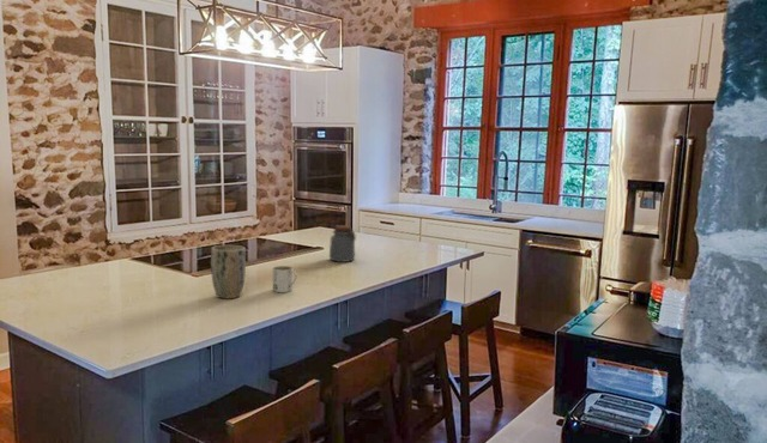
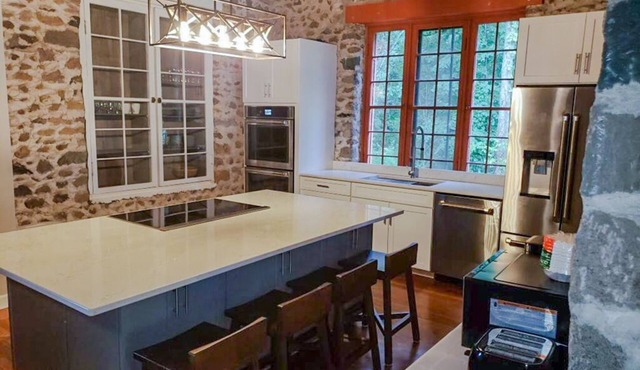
- plant pot [210,244,247,299]
- jar [328,224,357,263]
- mug [272,265,298,293]
